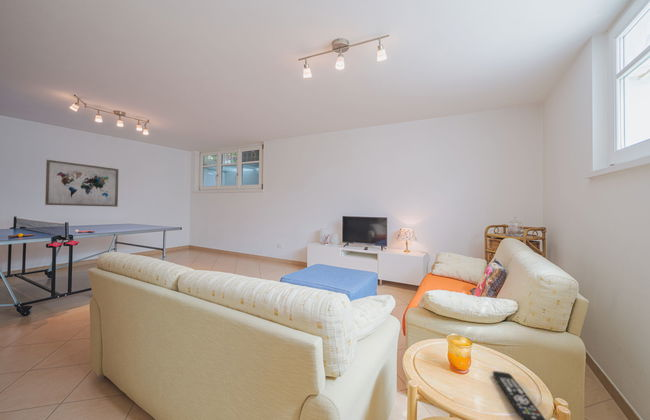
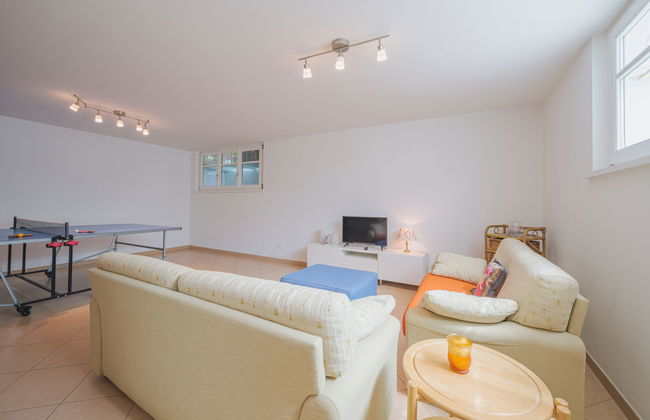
- remote control [492,370,547,420]
- wall art [44,159,119,208]
